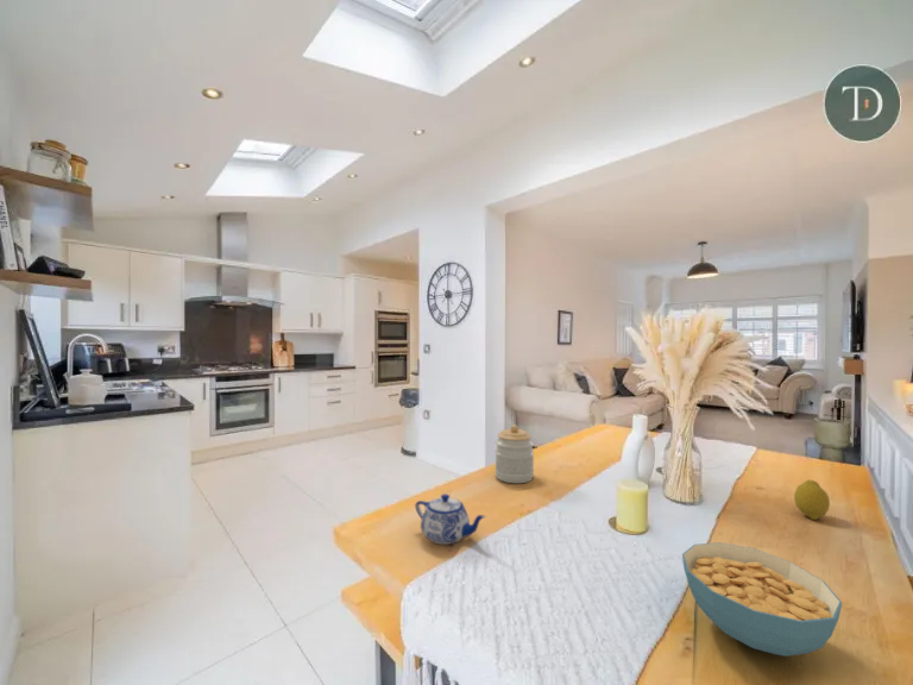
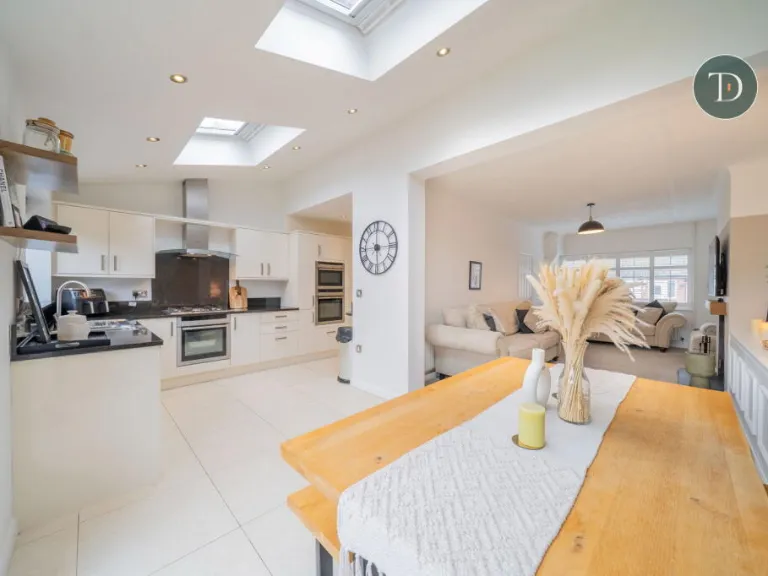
- teapot [414,492,487,546]
- fruit [793,478,831,521]
- cereal bowl [681,541,843,658]
- jar [493,423,535,484]
